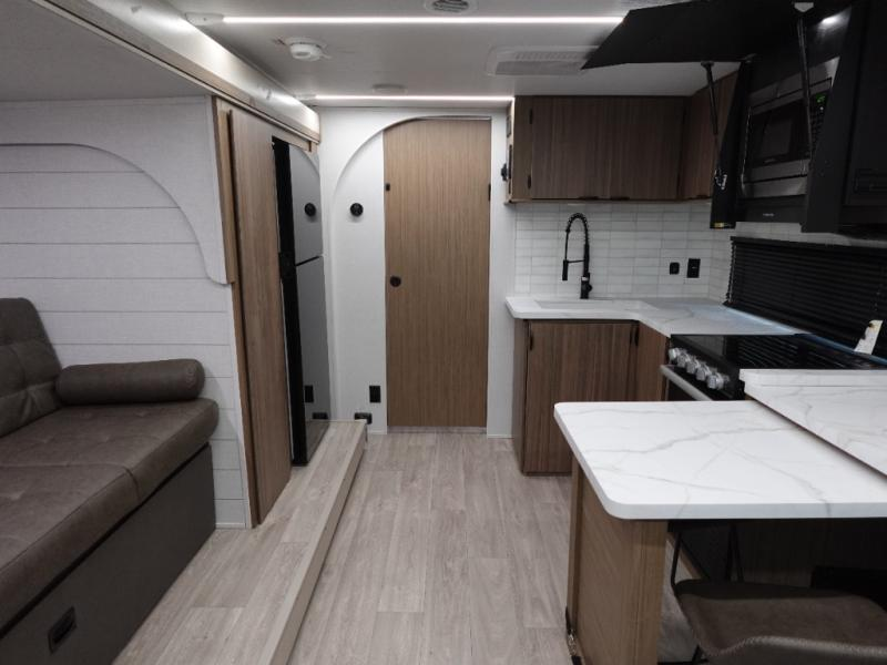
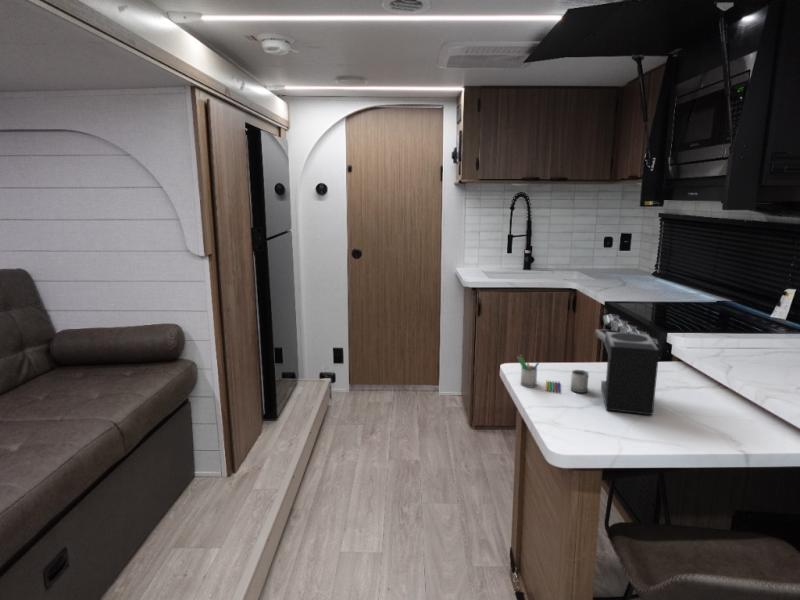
+ coffee maker [516,331,660,416]
